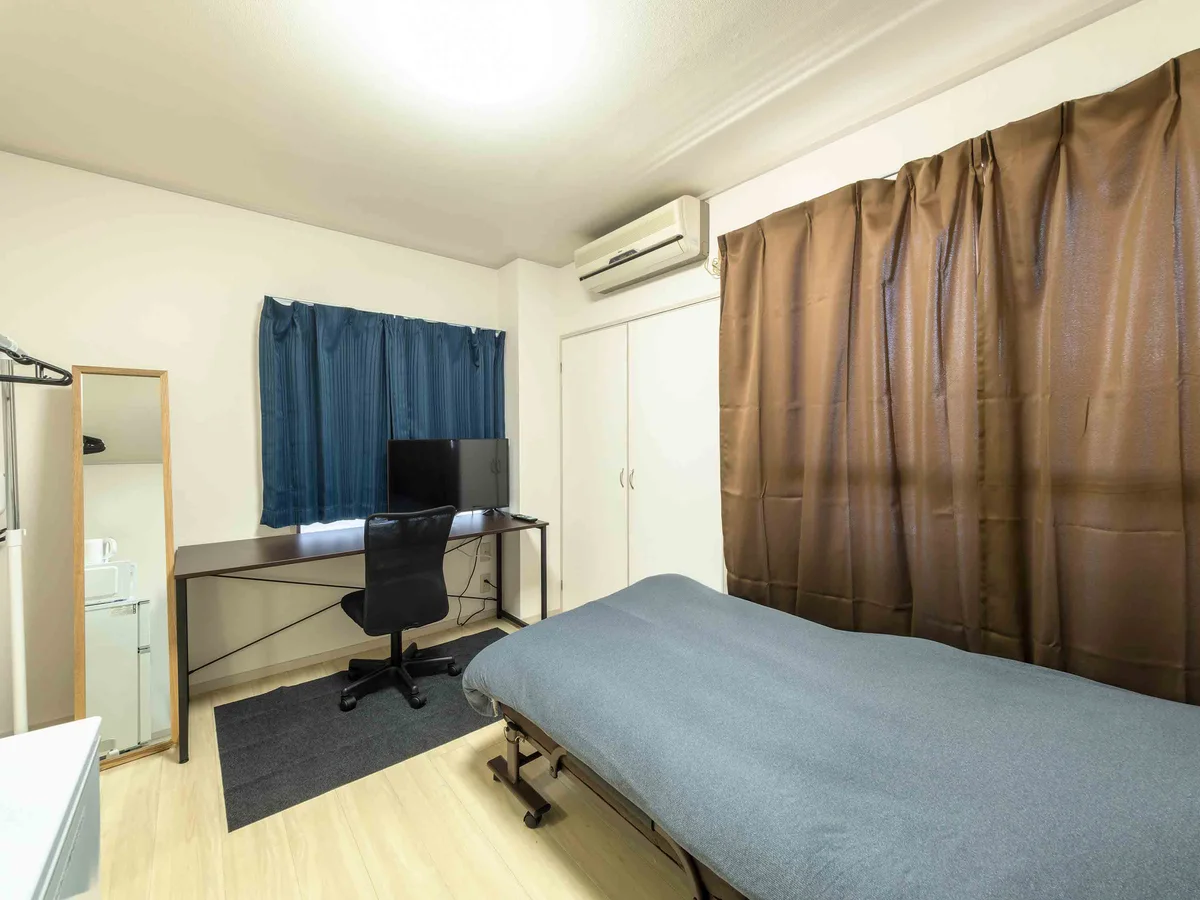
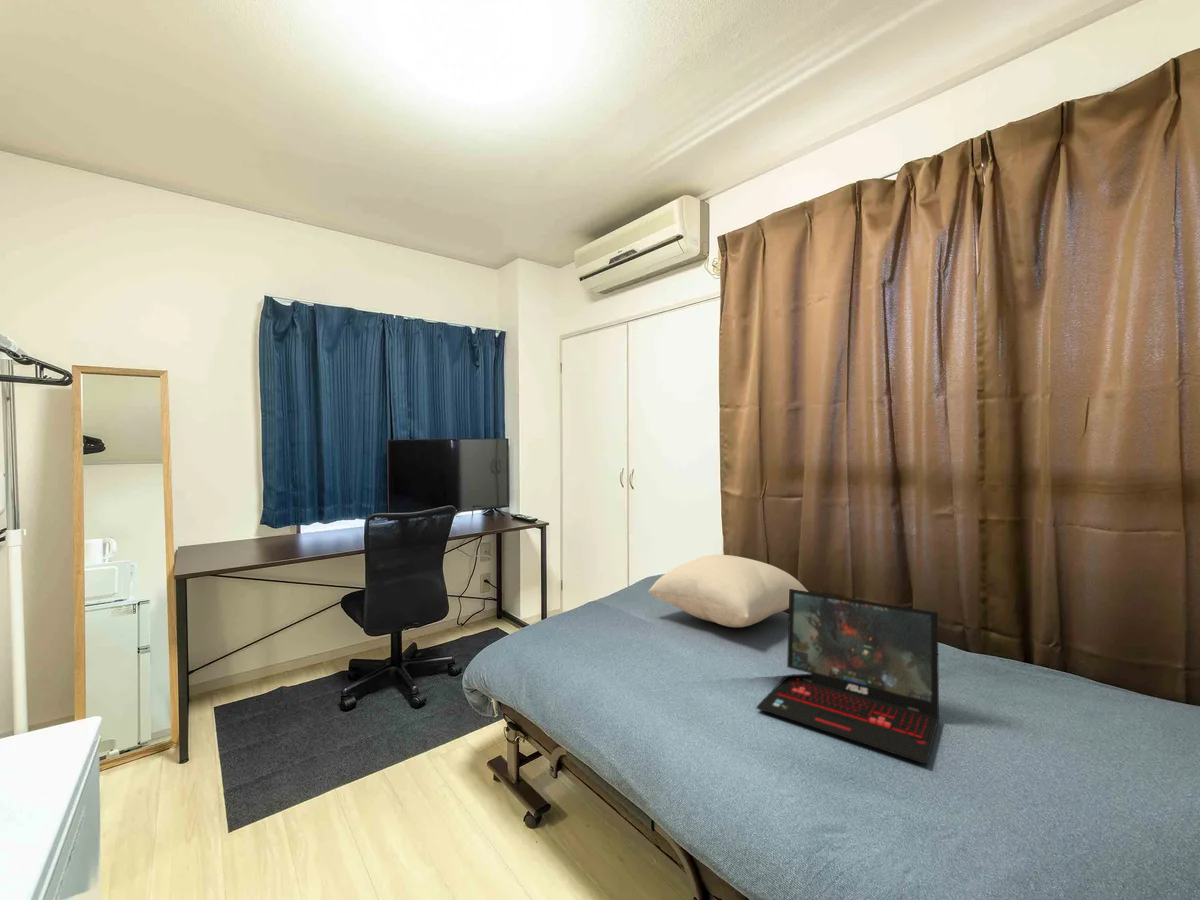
+ pillow [647,554,809,628]
+ laptop [756,589,940,766]
